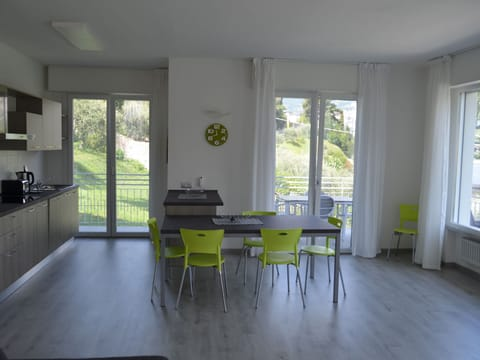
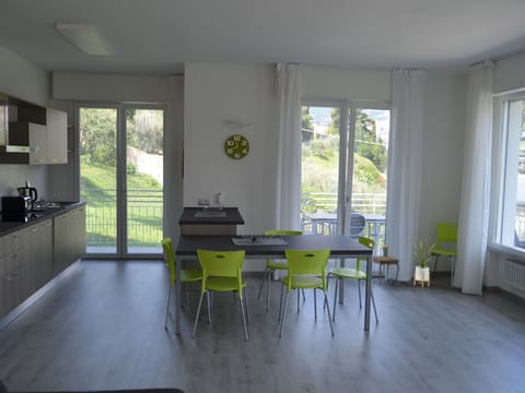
+ house plant [411,237,436,288]
+ side table [372,243,401,288]
